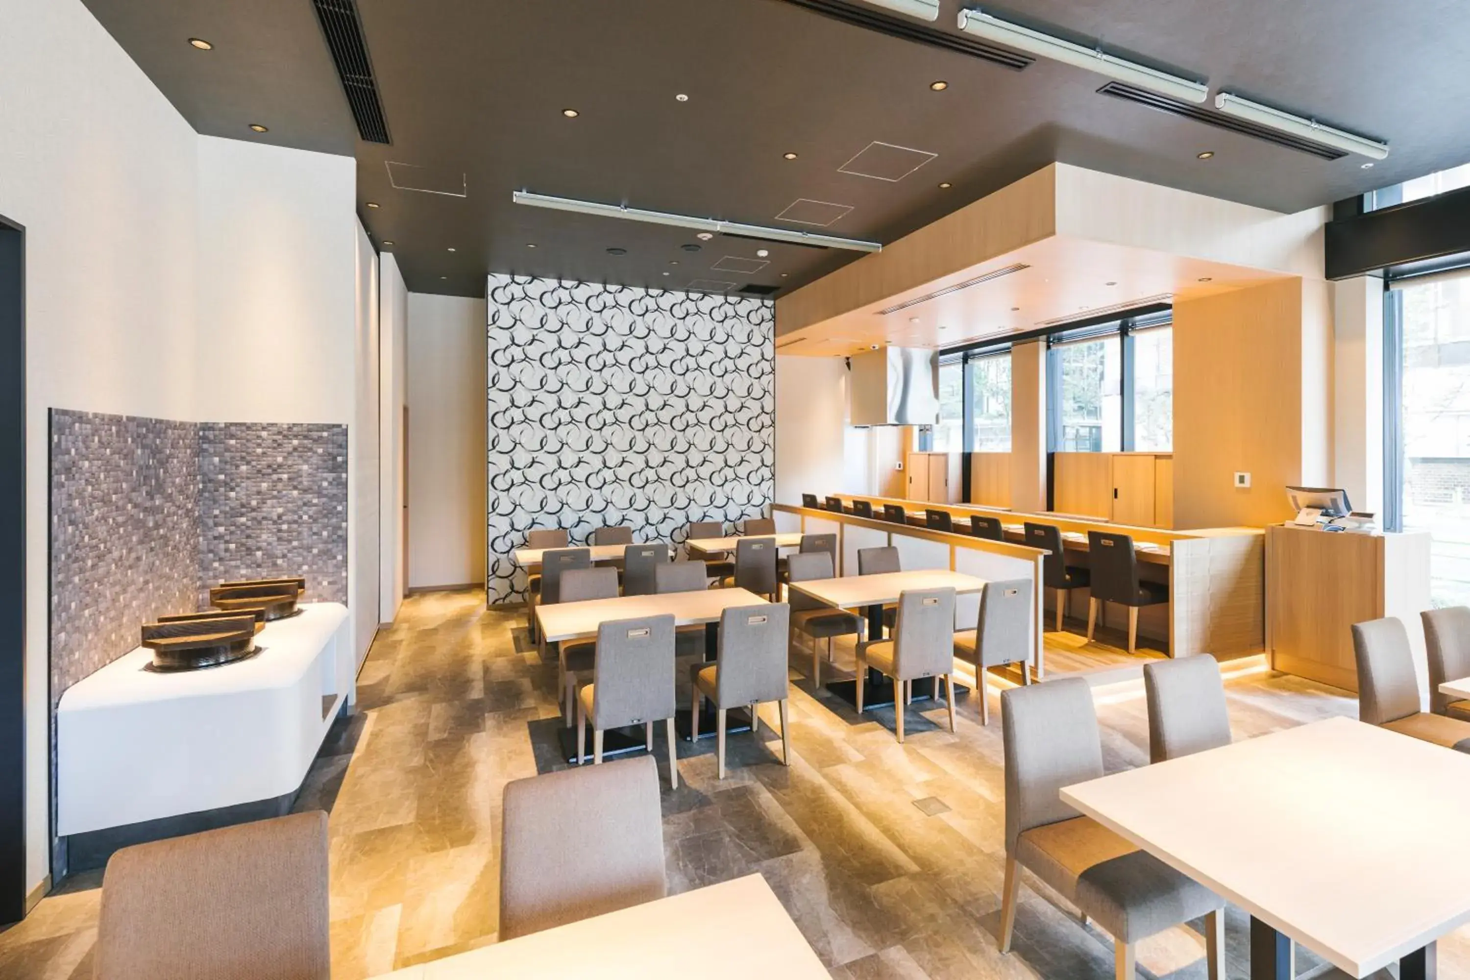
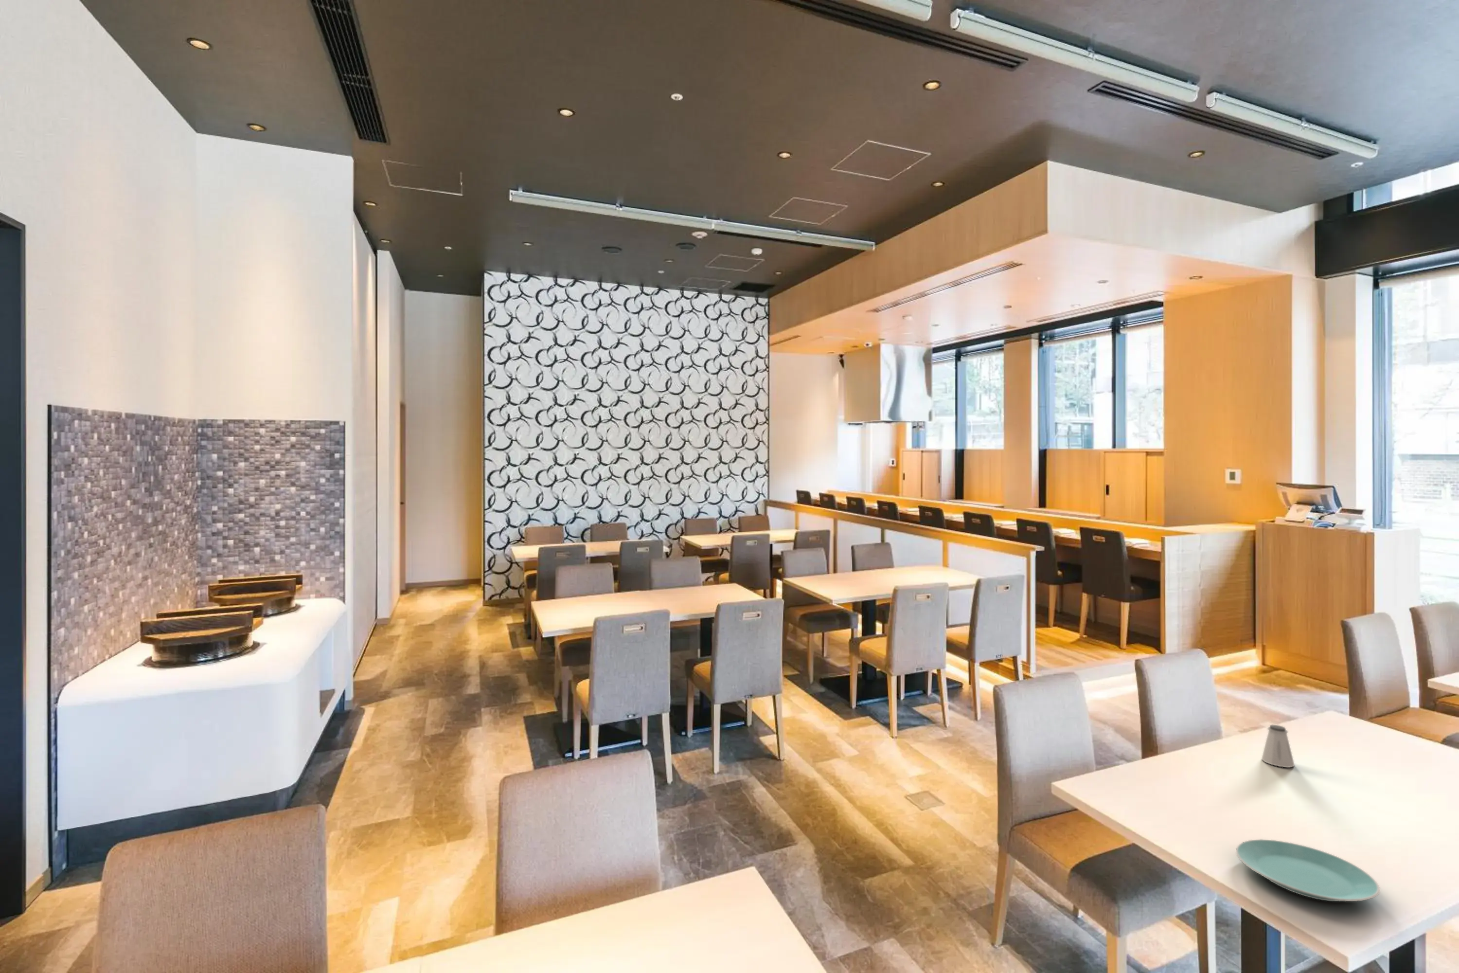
+ saltshaker [1261,724,1295,768]
+ plate [1235,838,1381,902]
